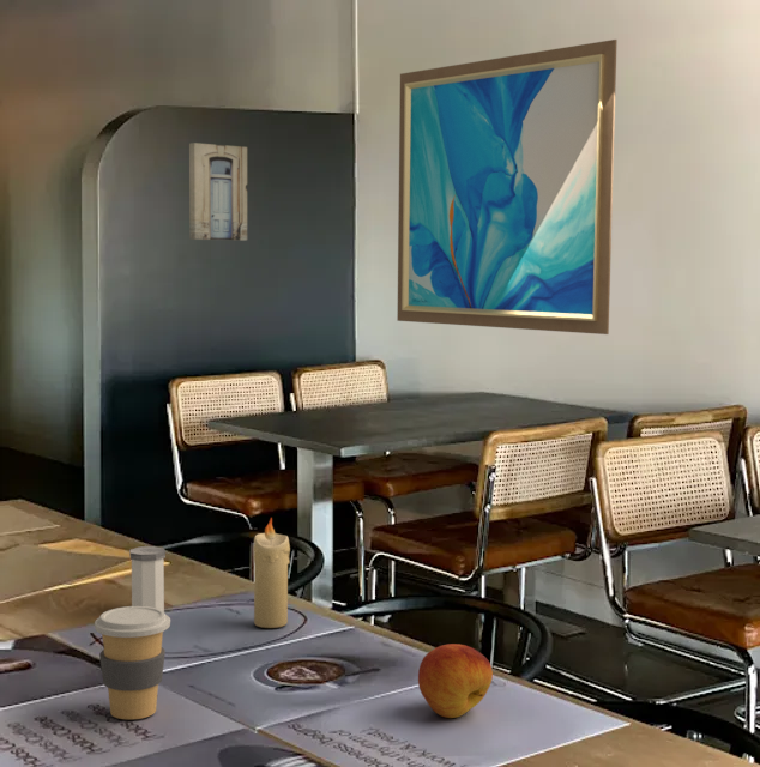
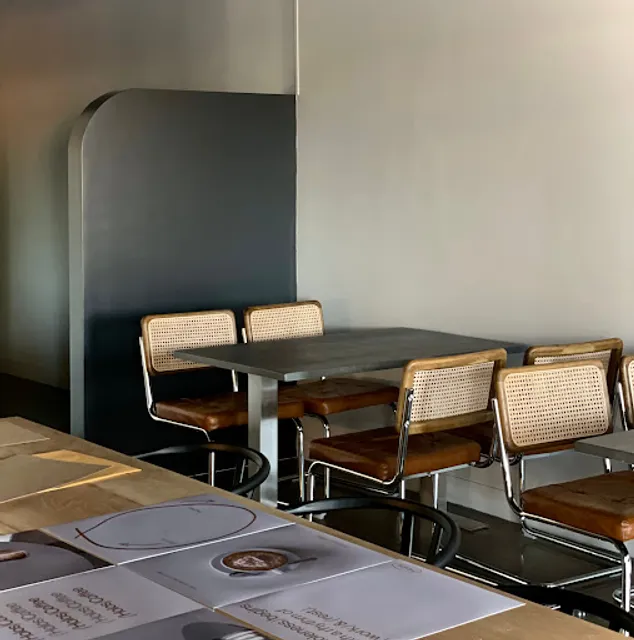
- coffee cup [94,605,171,720]
- fruit [417,642,494,719]
- wall art [188,141,248,242]
- salt shaker [128,545,167,612]
- wall art [396,38,619,336]
- candle [252,517,291,629]
